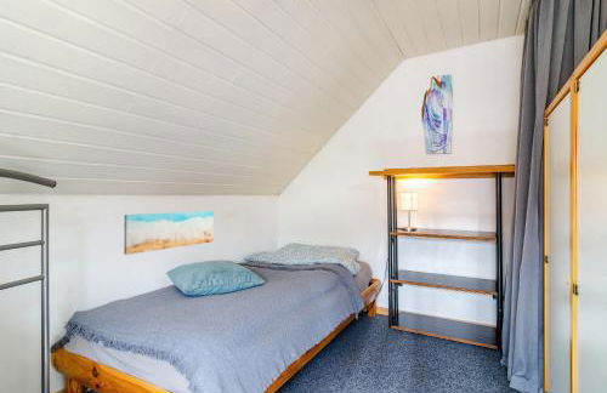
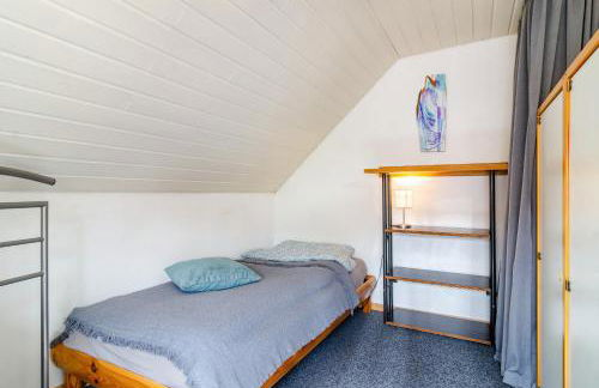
- wall art [123,210,215,256]
